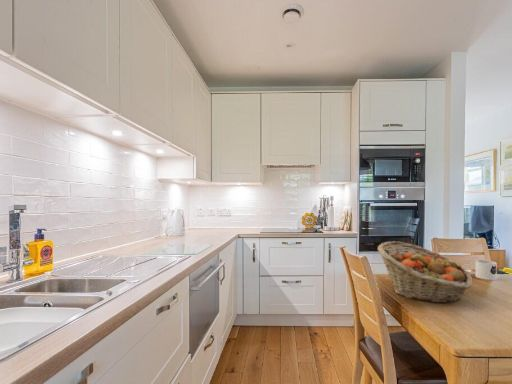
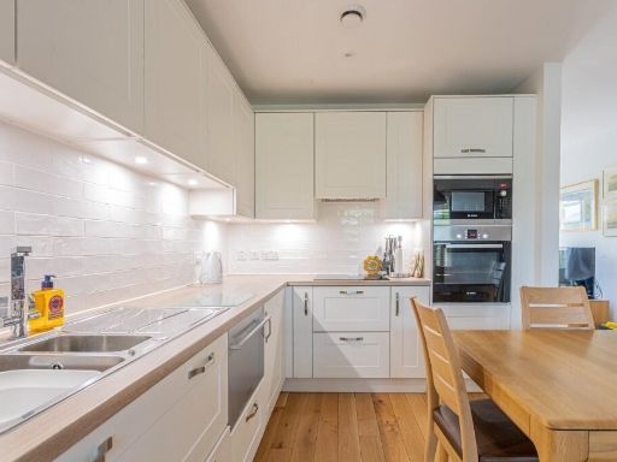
- mug [474,259,498,281]
- fruit basket [377,240,474,304]
